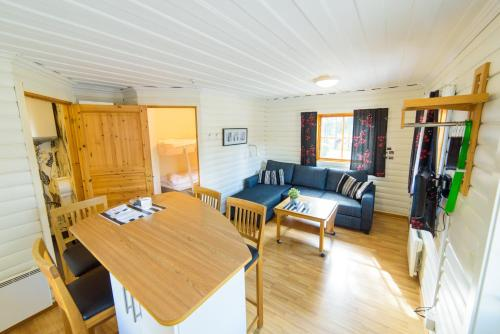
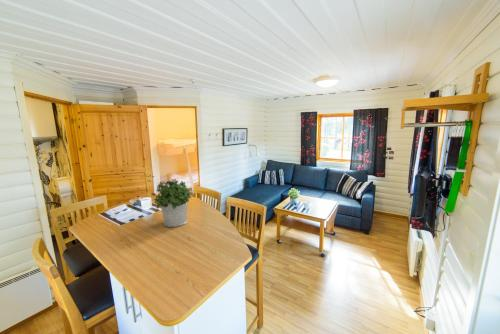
+ potted plant [152,178,192,228]
